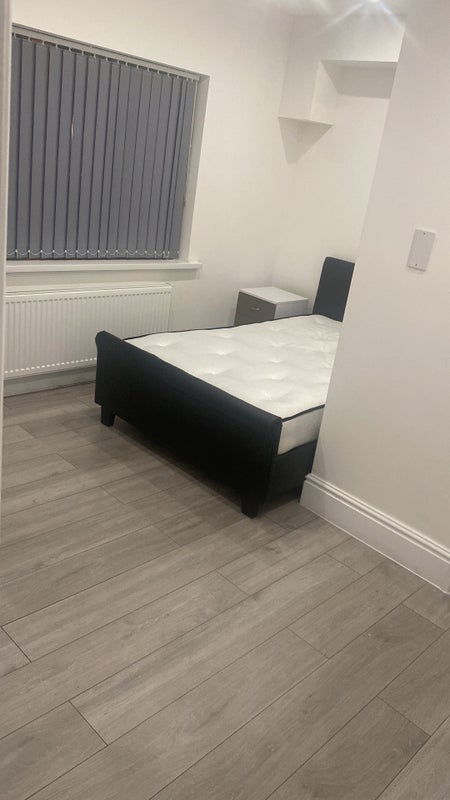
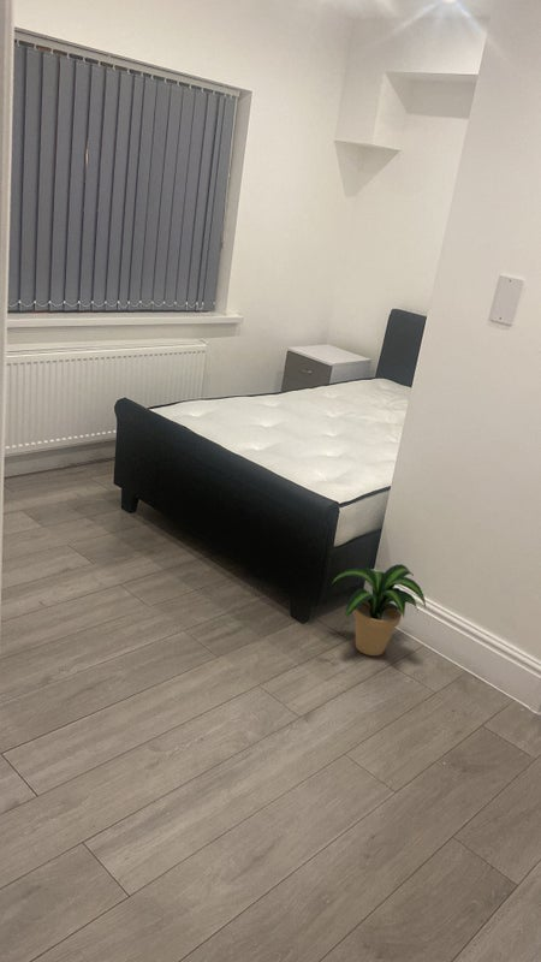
+ potted plant [331,563,427,657]
